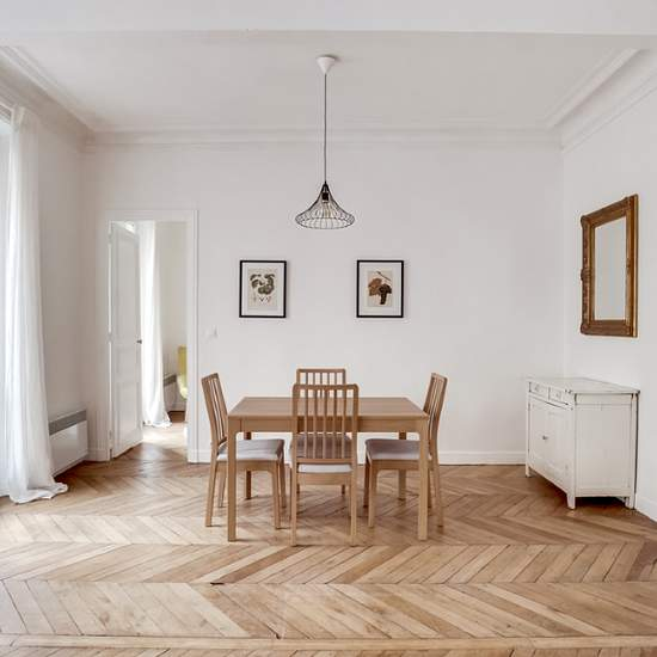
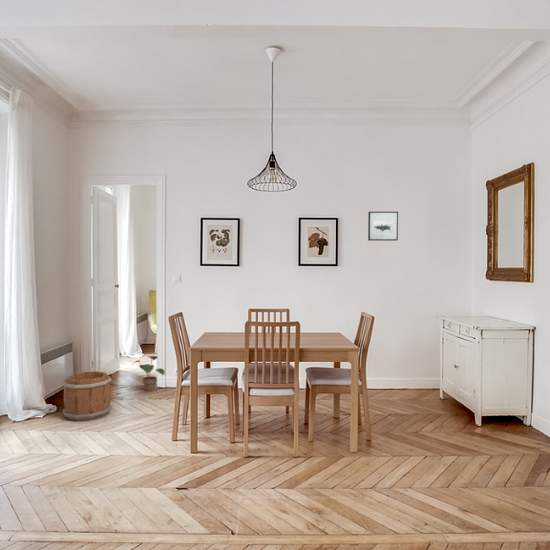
+ potted plant [131,355,166,392]
+ wall art [367,211,399,242]
+ bucket [62,370,113,422]
